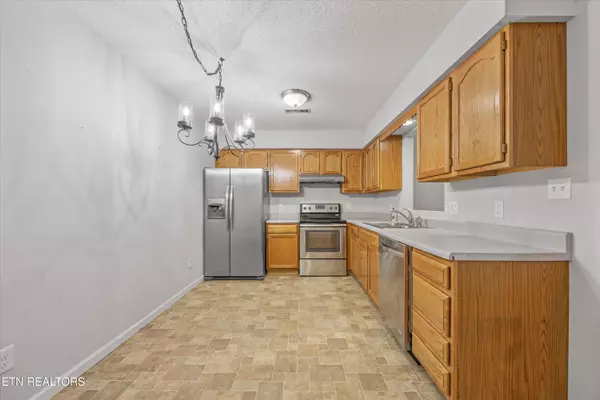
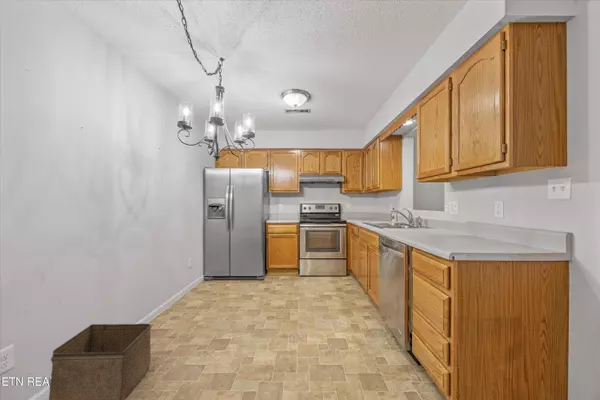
+ storage bin [48,323,152,400]
